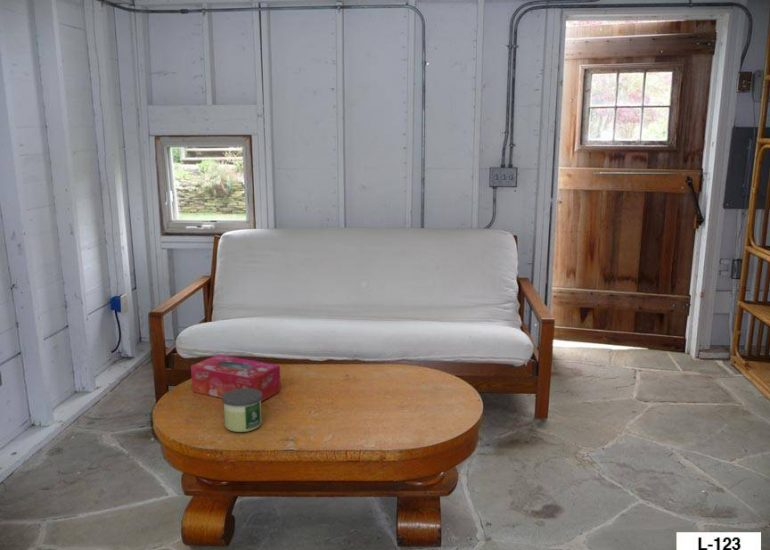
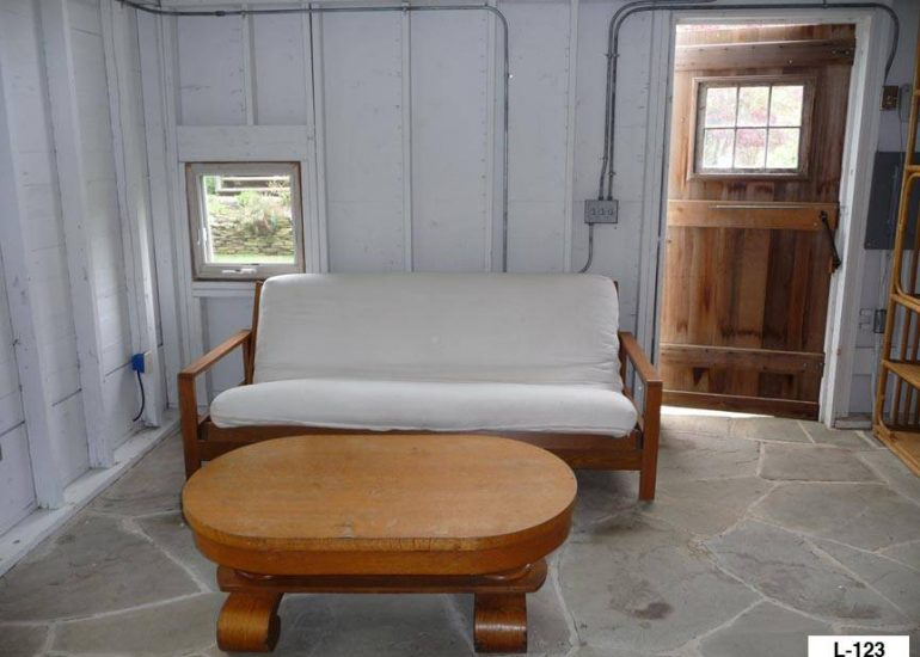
- candle [221,388,262,433]
- tissue box [190,354,282,402]
